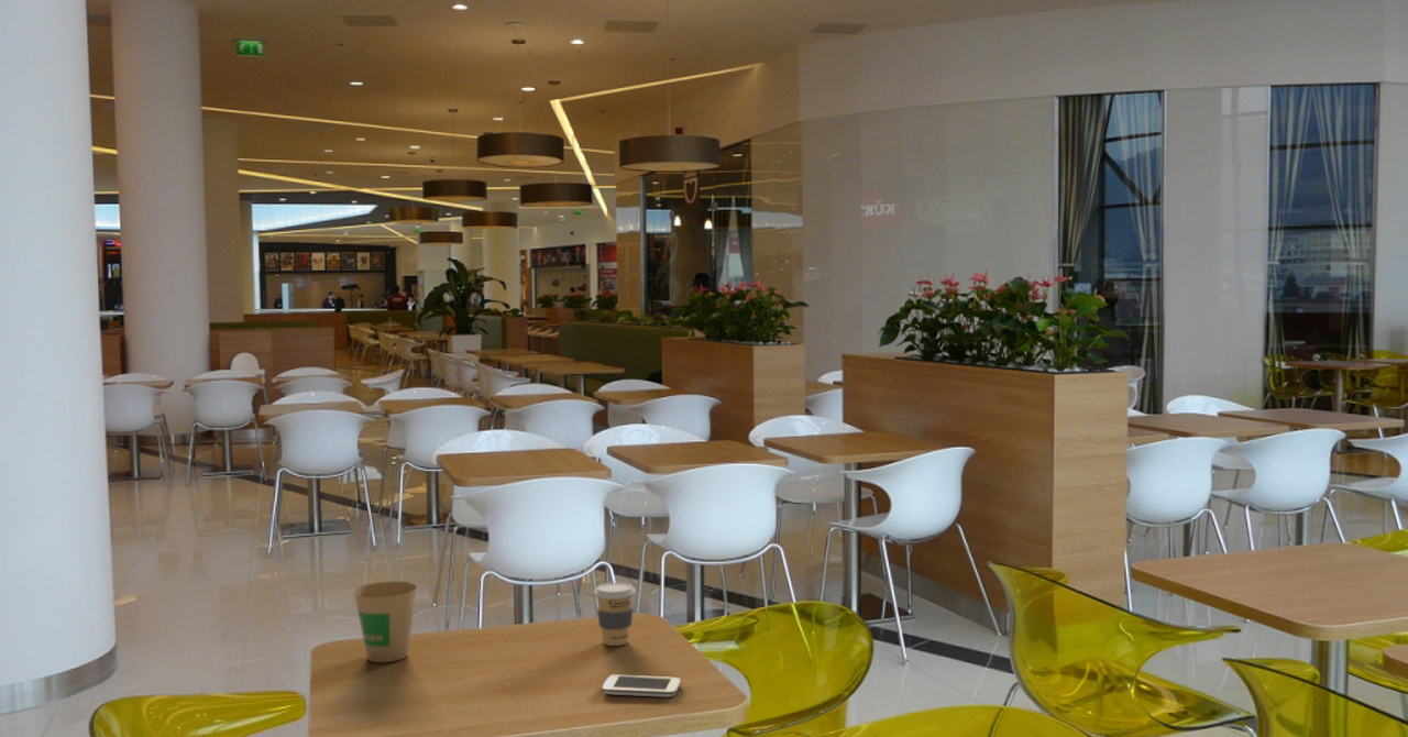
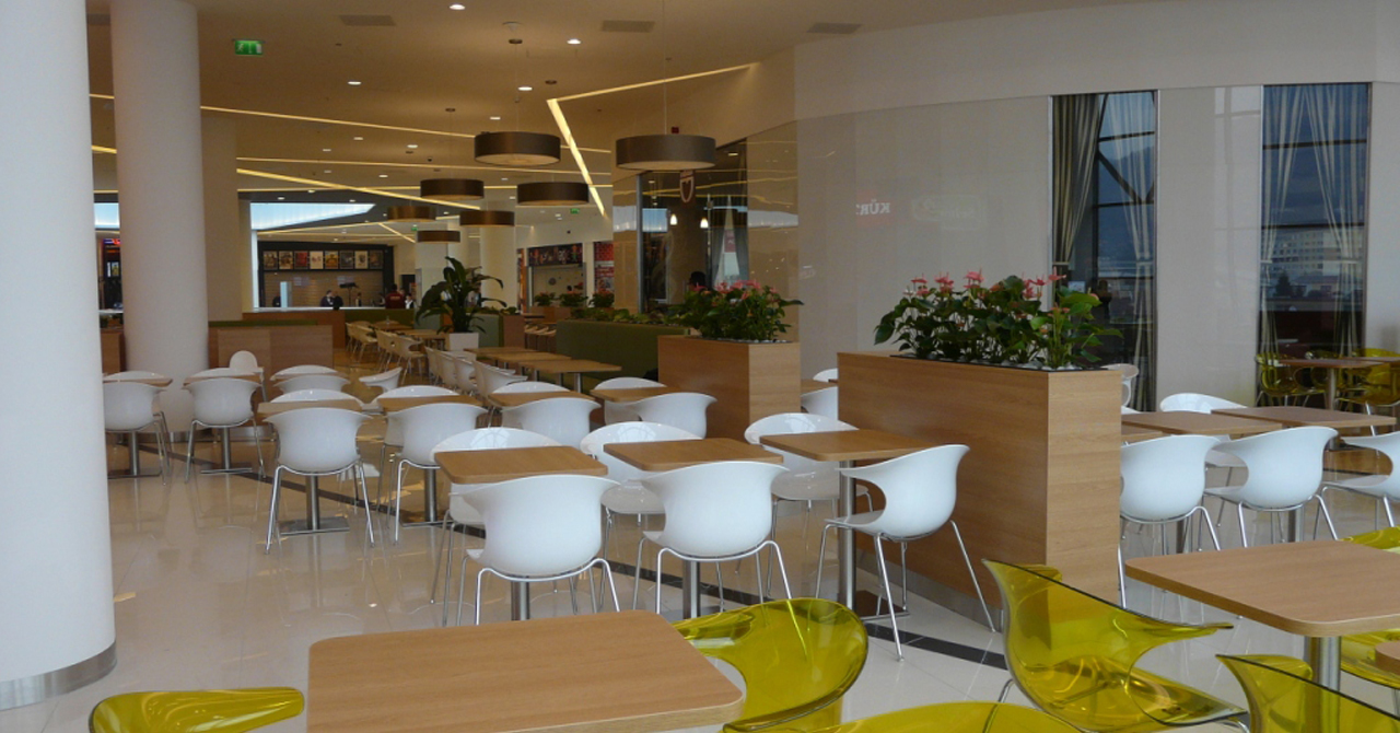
- smartphone [602,674,682,698]
- coffee cup [593,582,637,647]
- paper cup [353,580,418,663]
